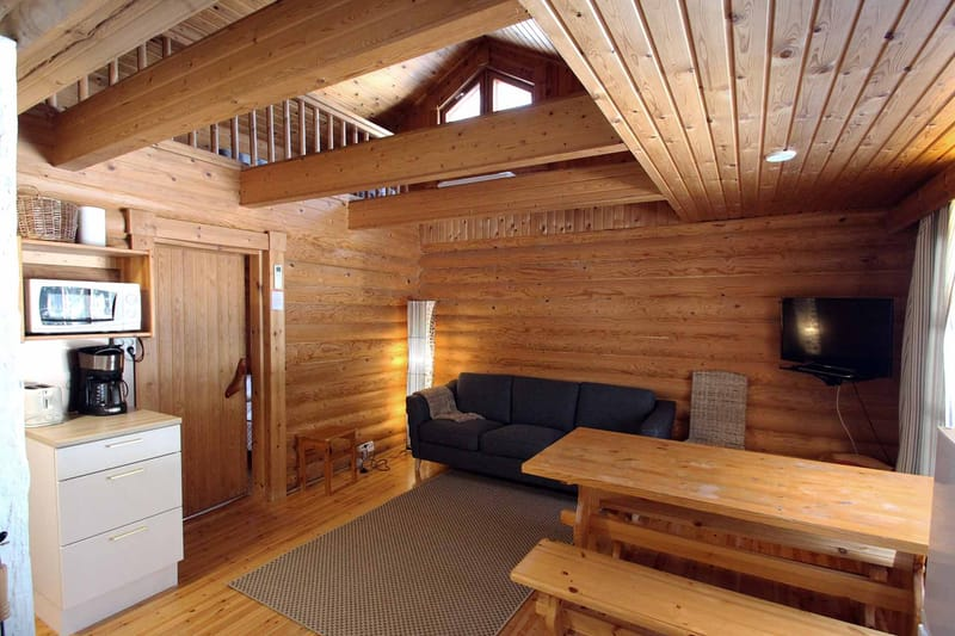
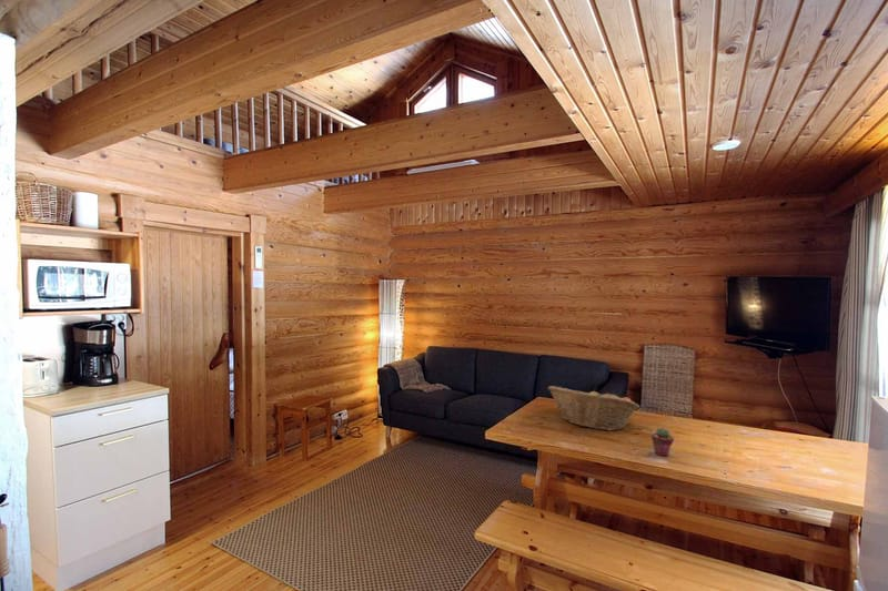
+ potted succulent [650,427,675,457]
+ fruit basket [546,385,640,431]
